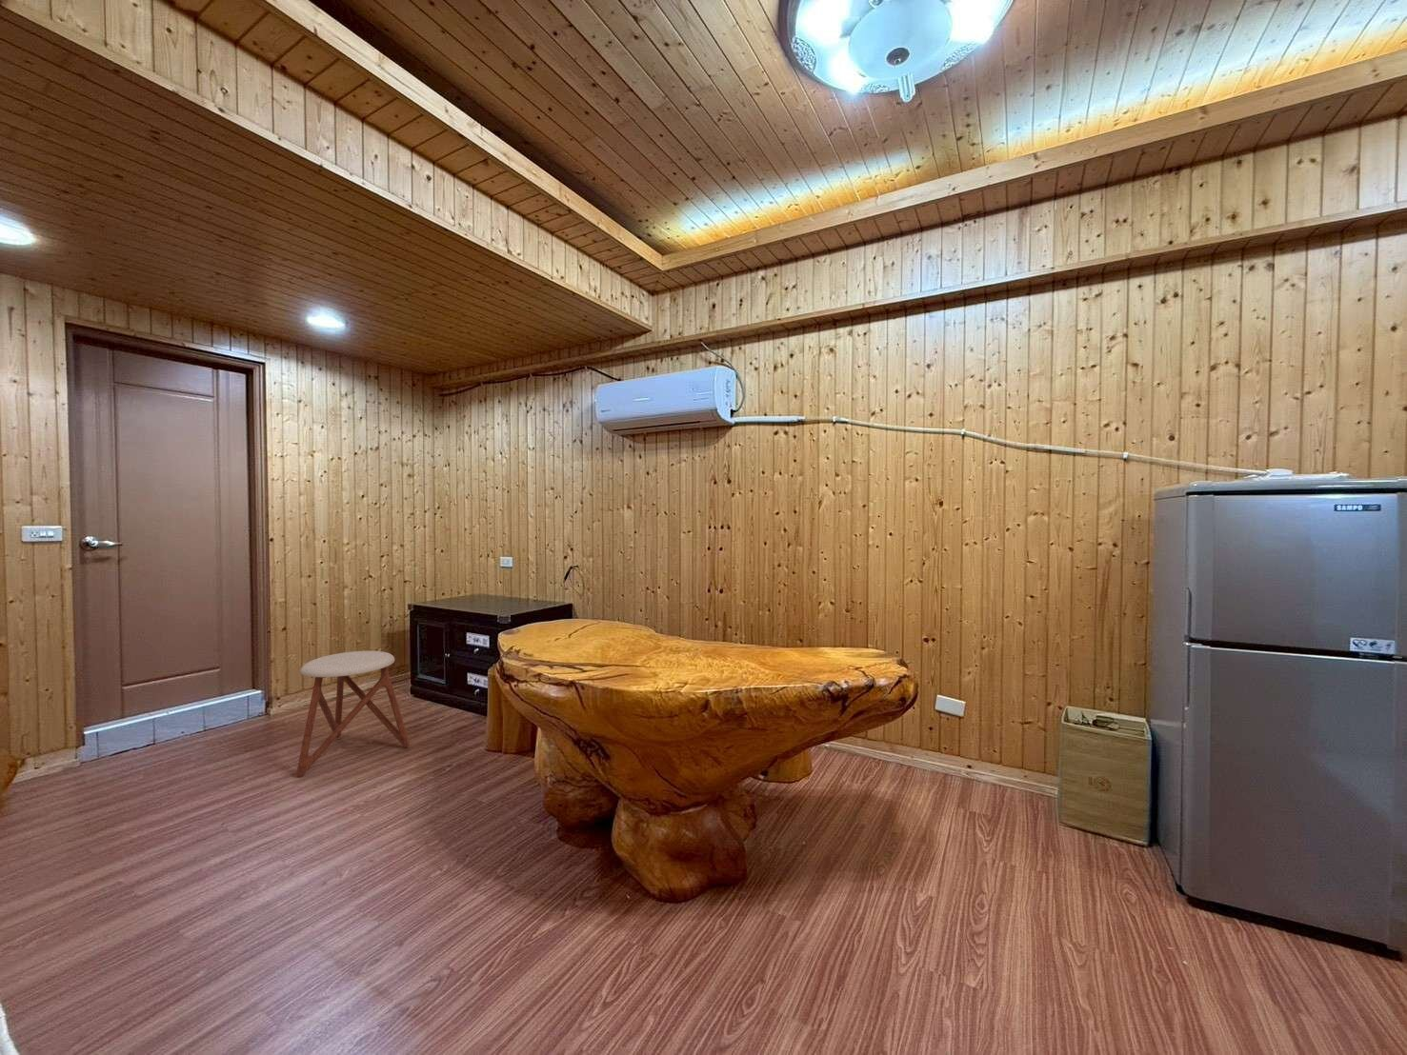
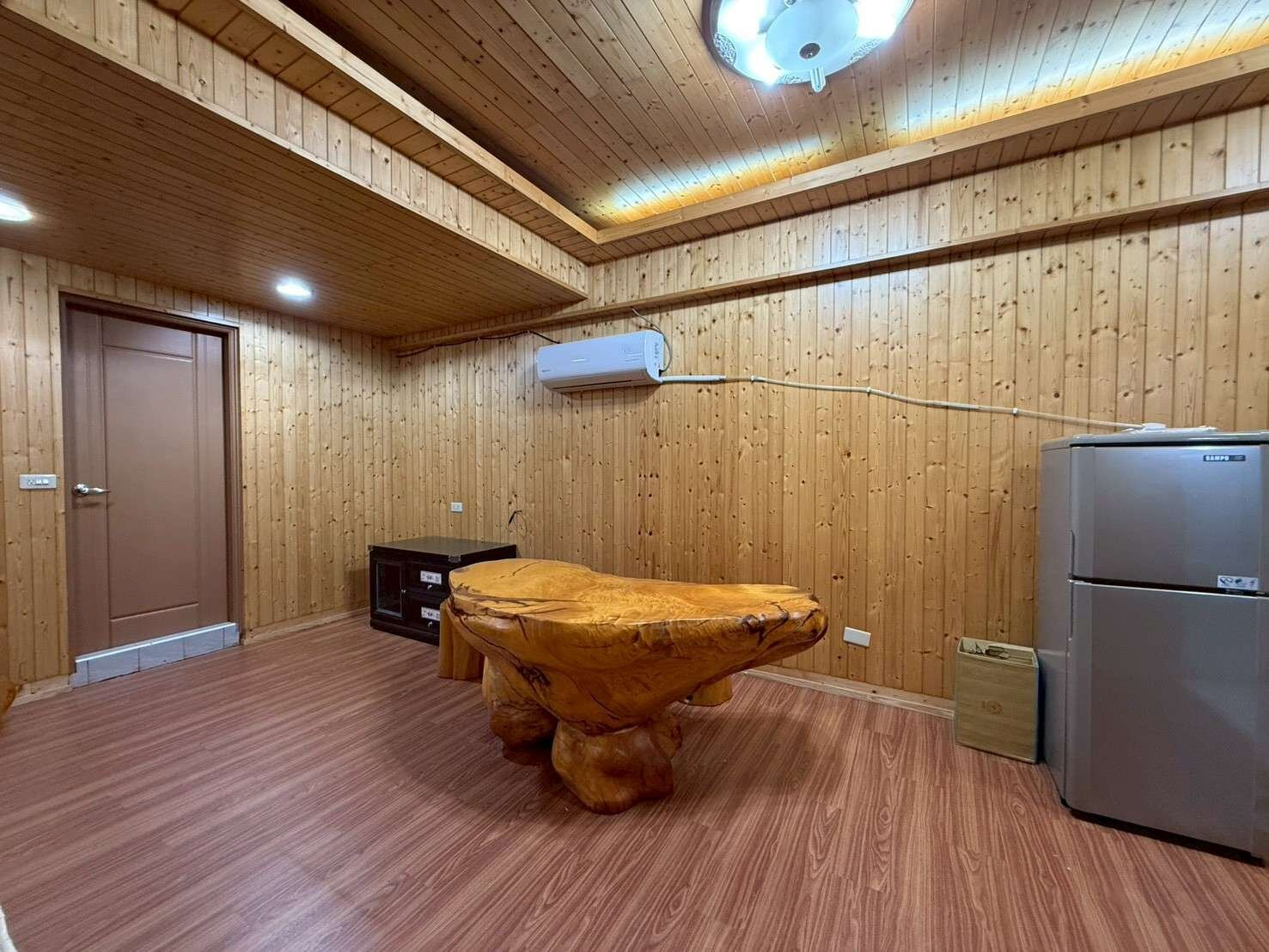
- stool [295,651,410,778]
